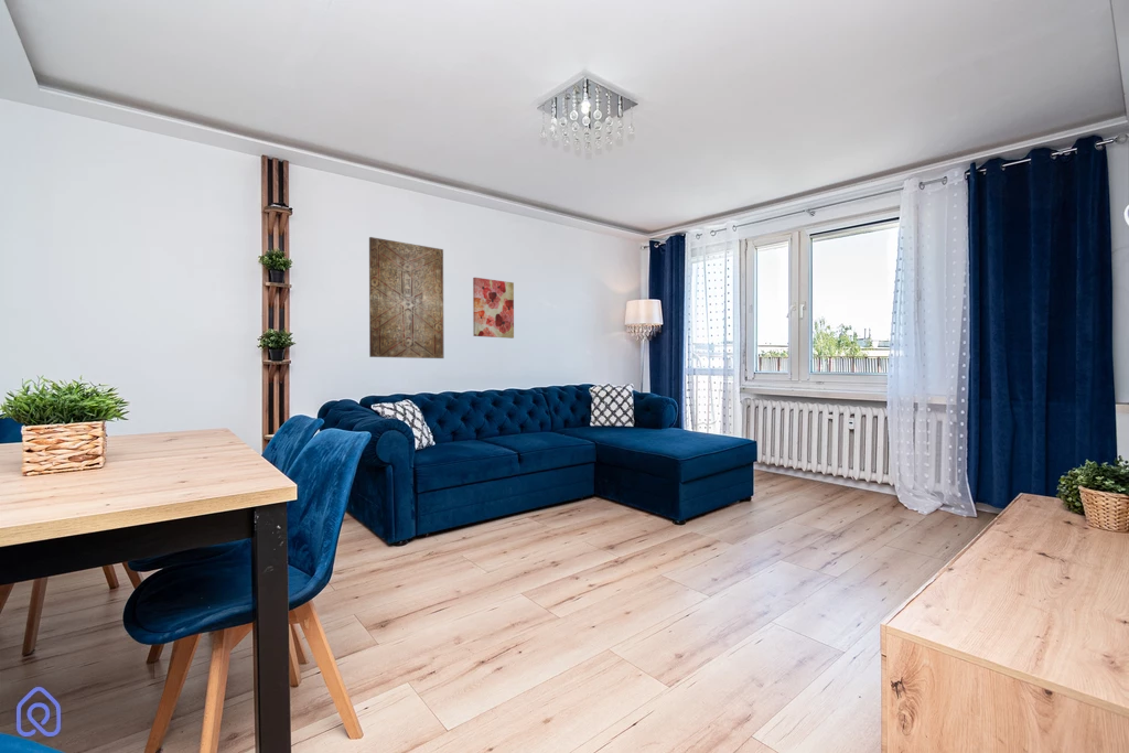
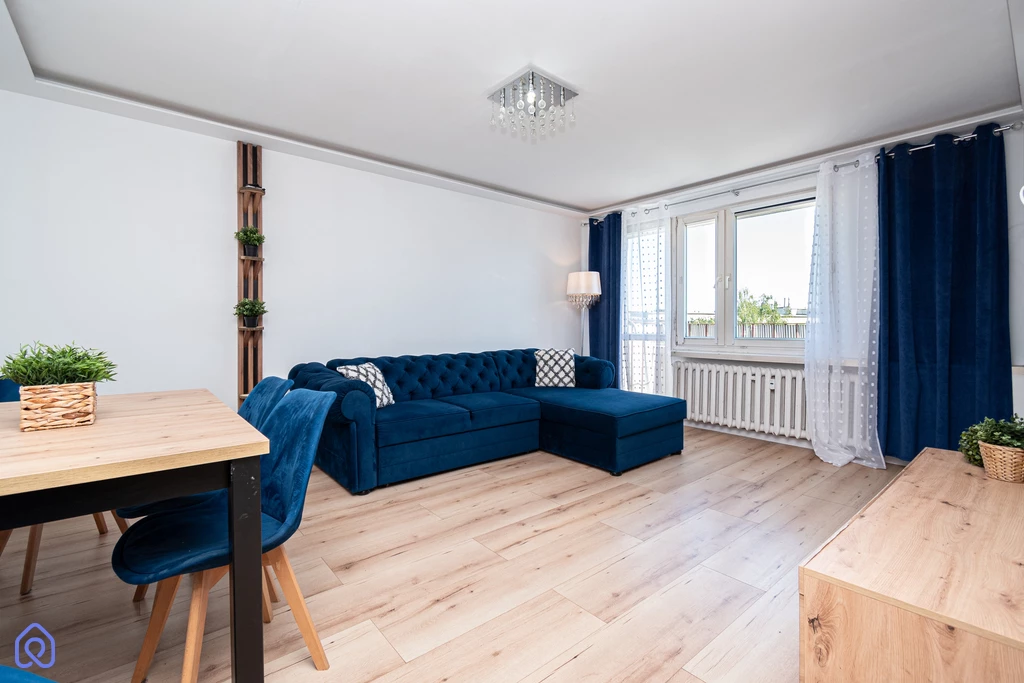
- wall art [472,277,515,340]
- wall art [368,236,444,359]
